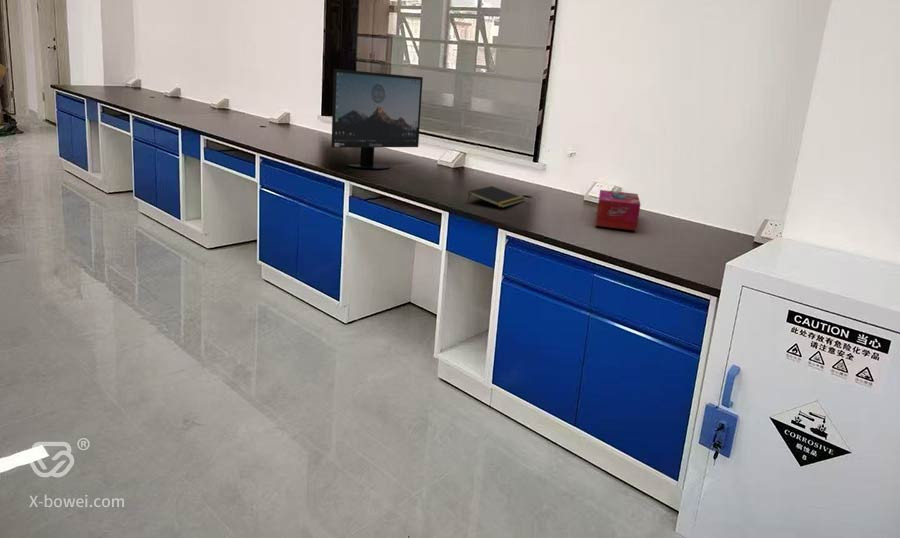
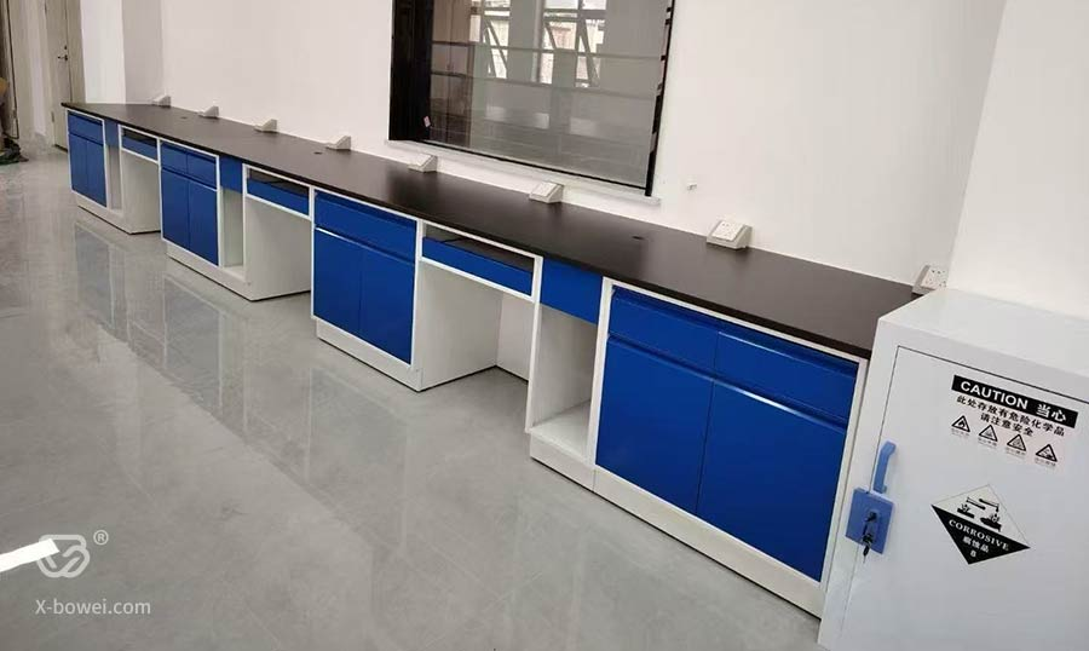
- tissue box [594,189,641,231]
- monitor [330,68,424,170]
- notepad [466,185,526,209]
